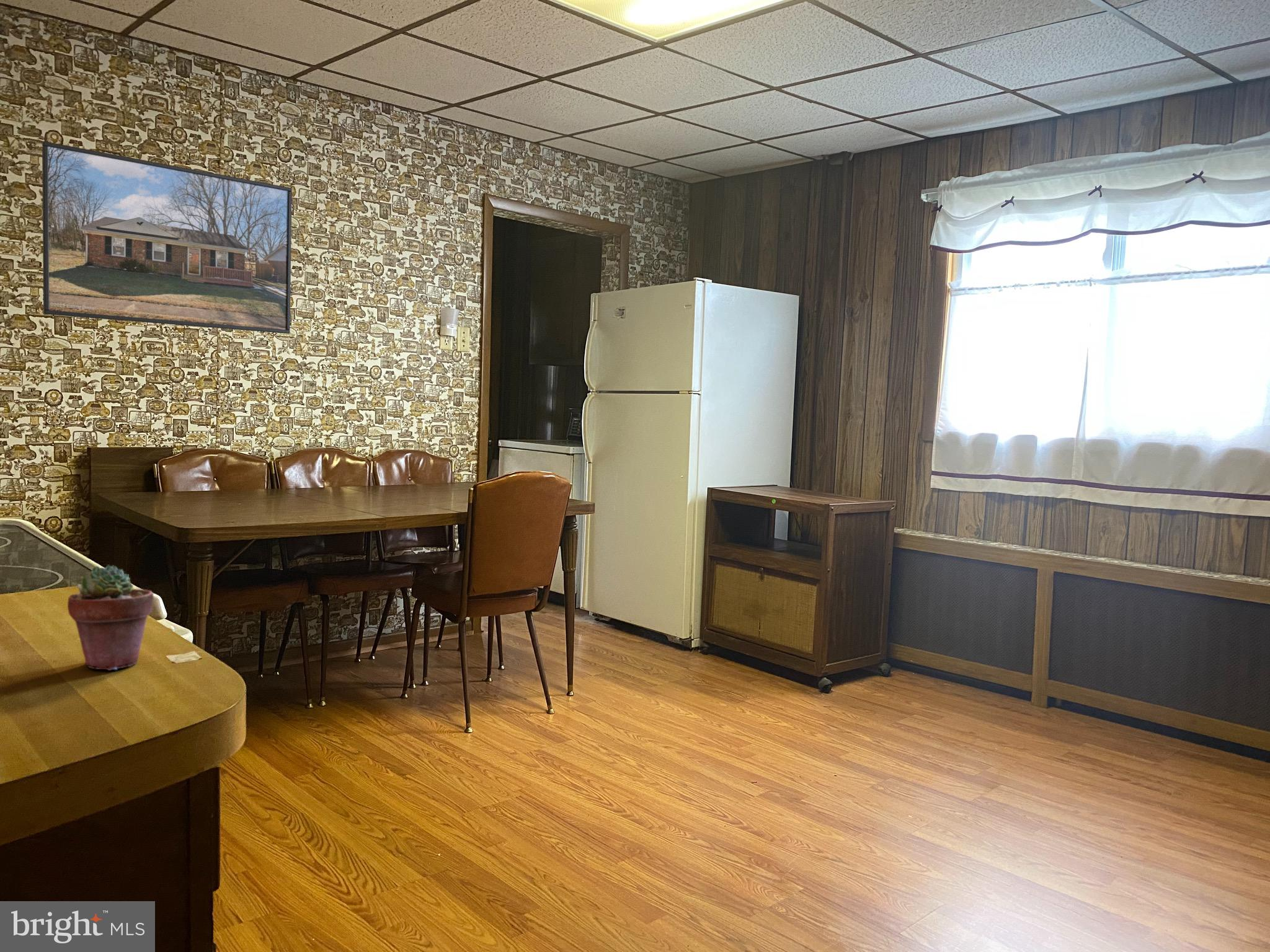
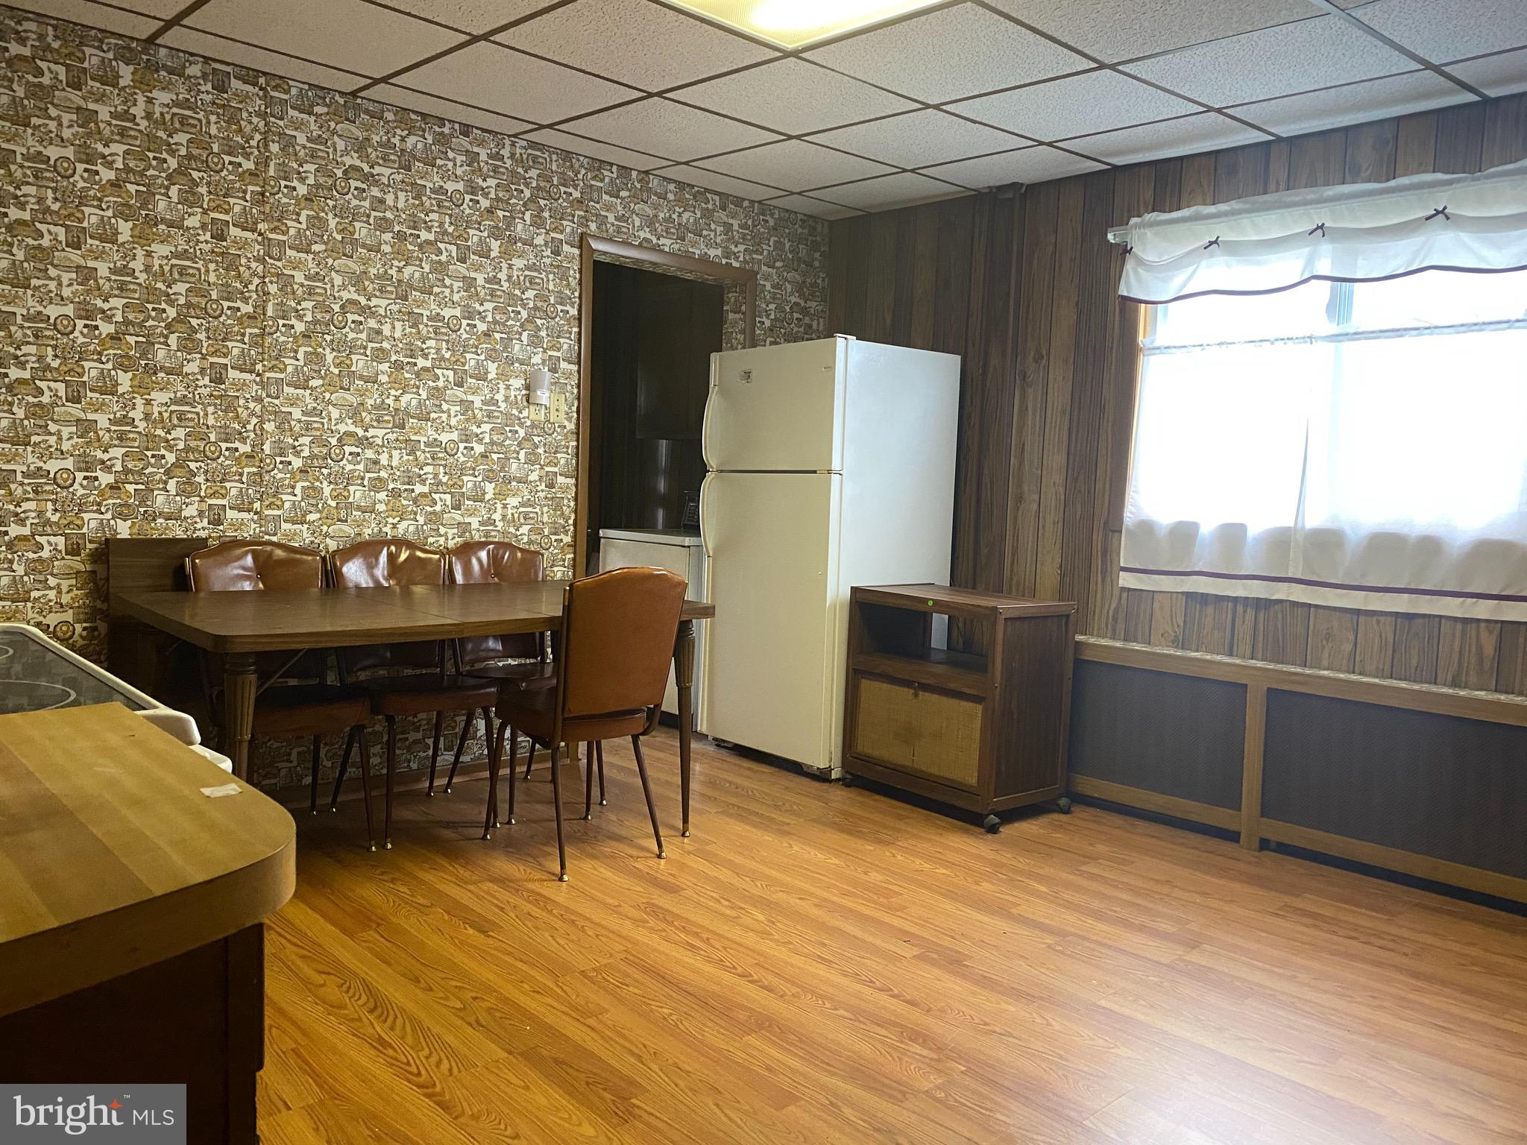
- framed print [42,141,293,334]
- potted succulent [67,564,154,671]
